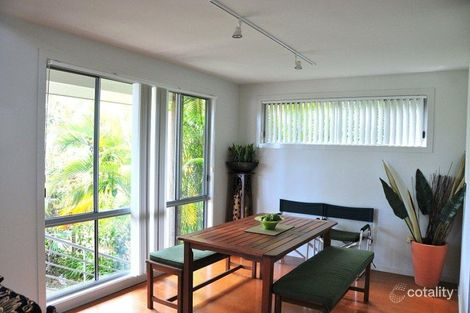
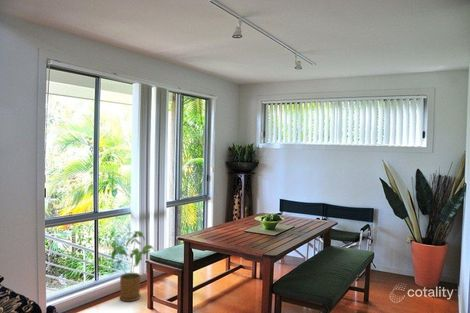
+ house plant [110,230,156,303]
